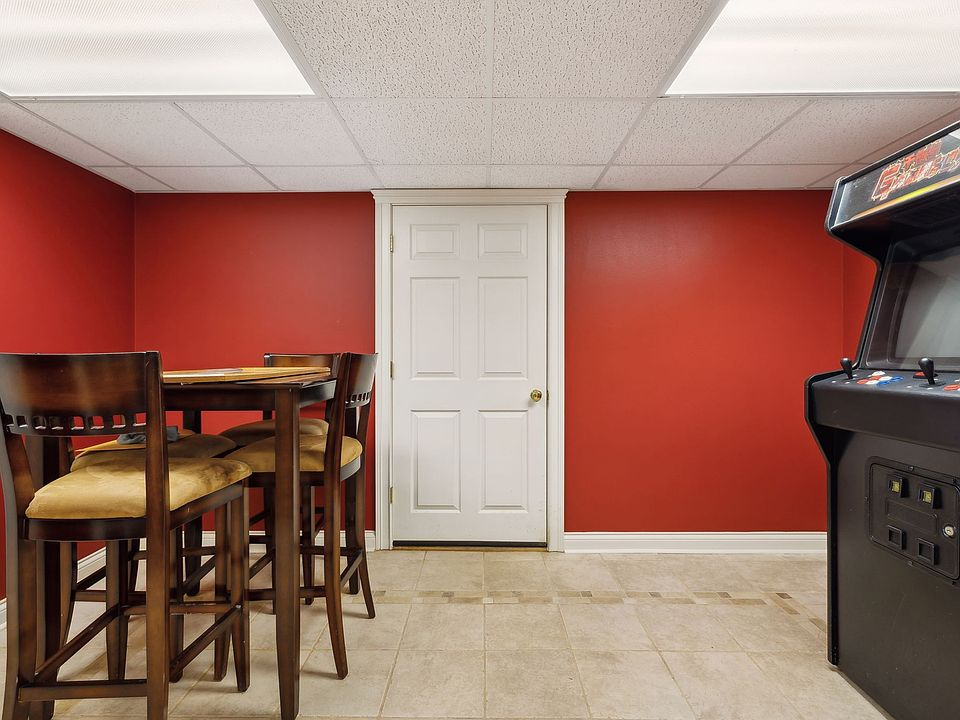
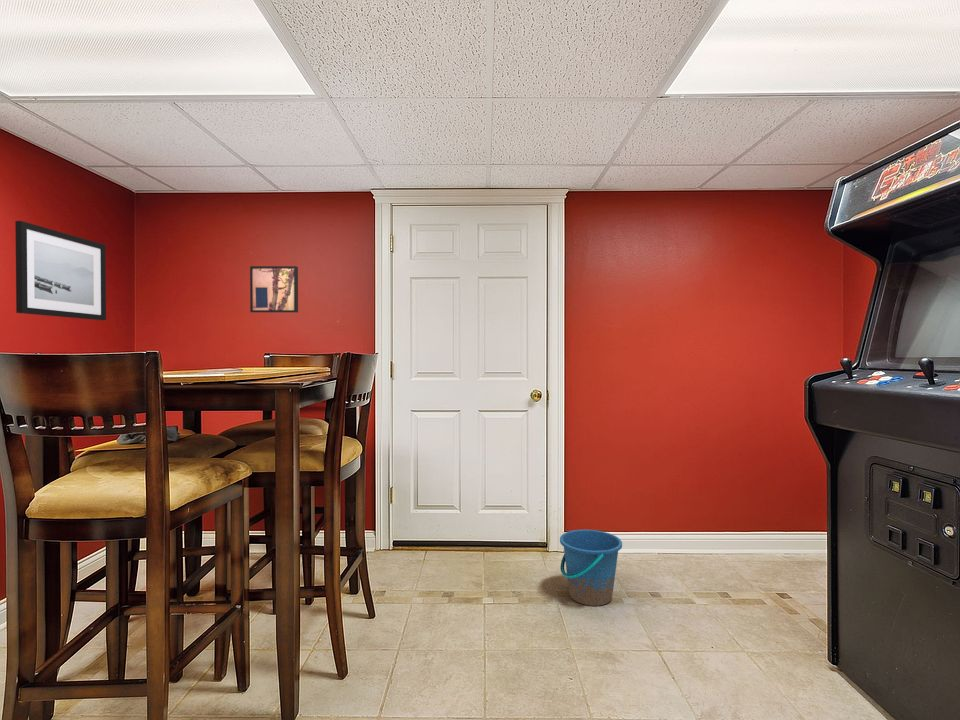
+ wall art [249,265,299,314]
+ wall art [14,220,107,321]
+ bucket [559,529,623,607]
